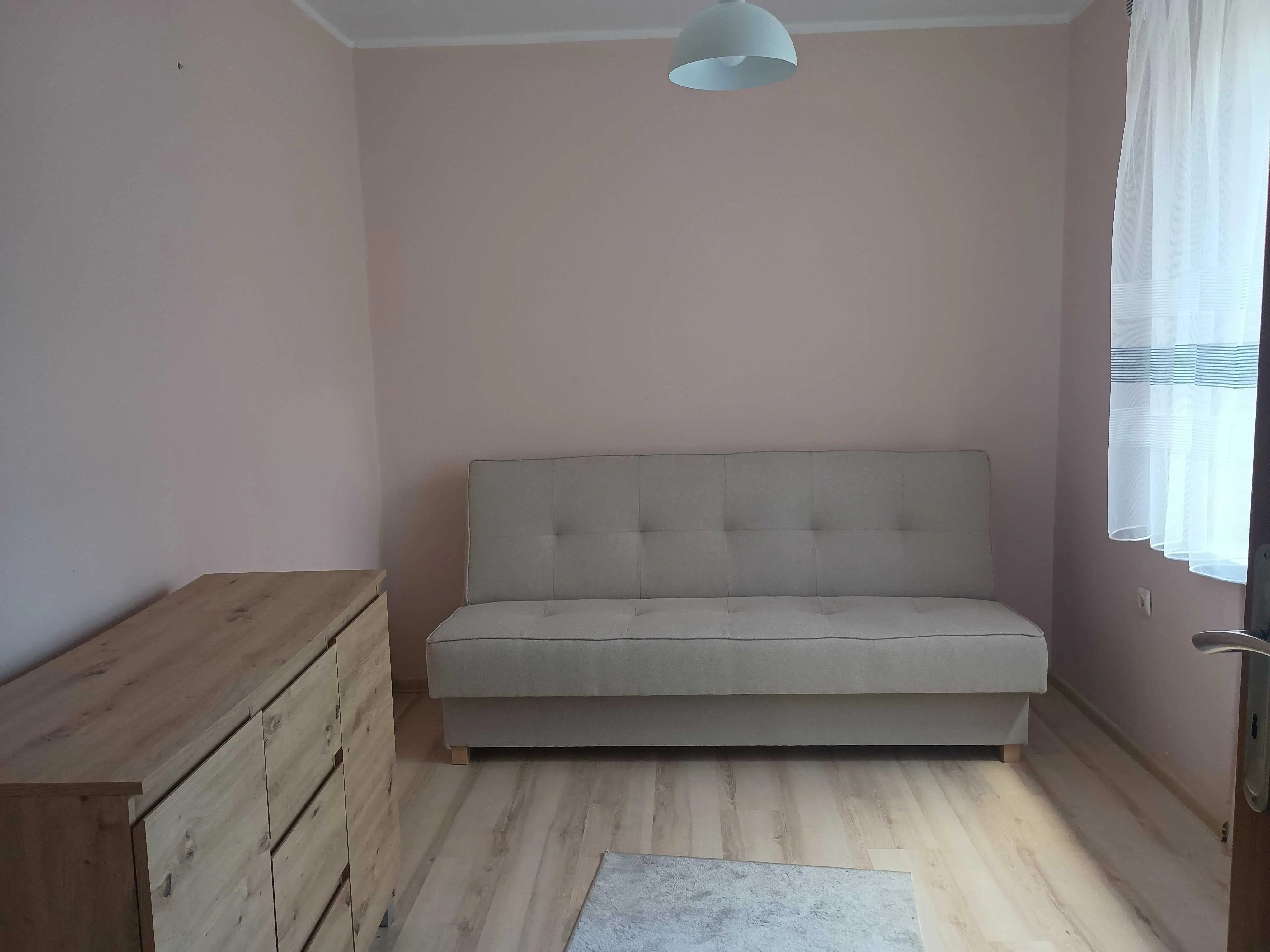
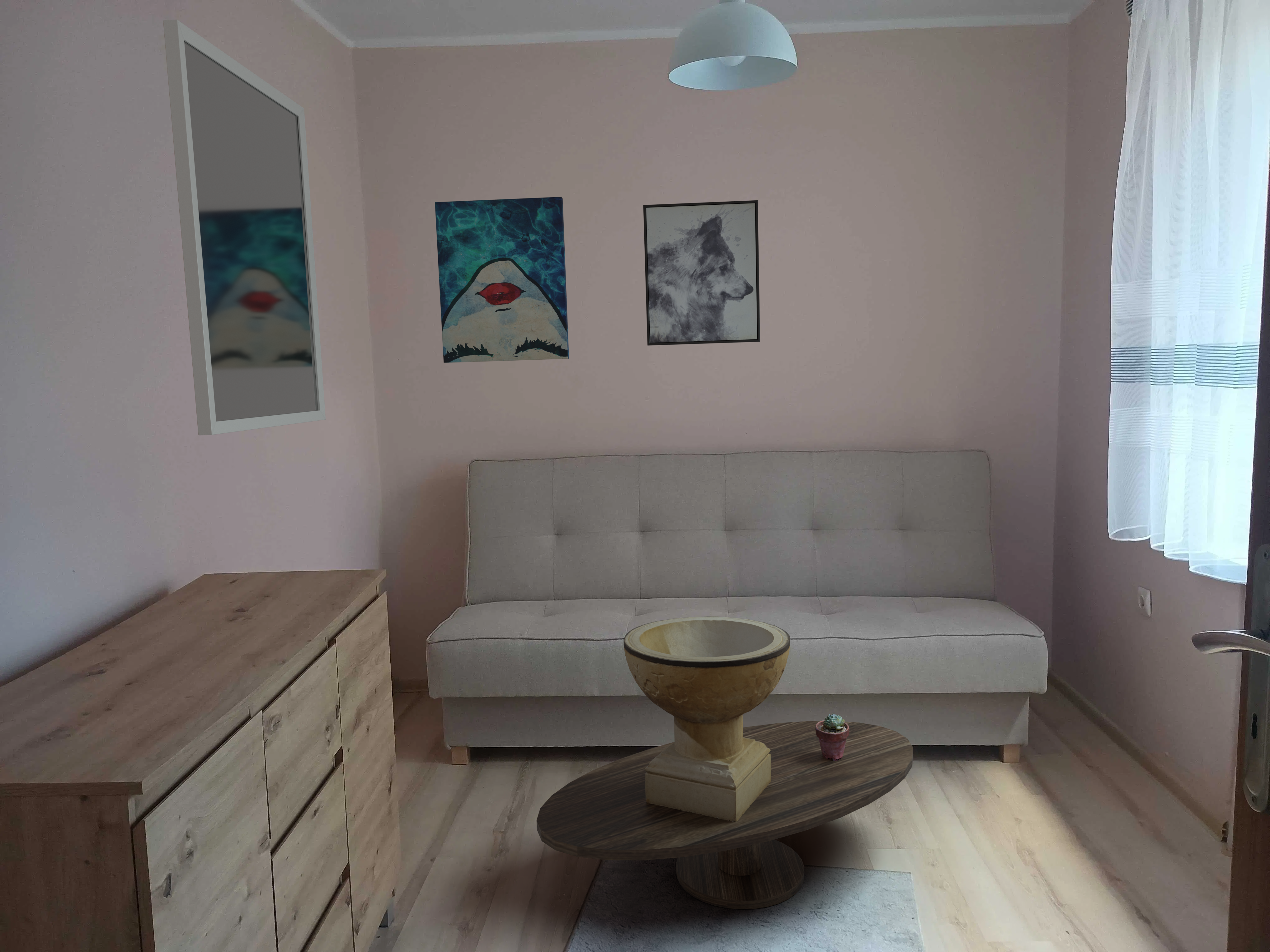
+ coffee table [536,721,913,910]
+ potted succulent [815,713,849,761]
+ wall art [435,196,569,363]
+ decorative bowl [623,616,791,822]
+ home mirror [163,19,326,436]
+ wall art [643,200,760,346]
